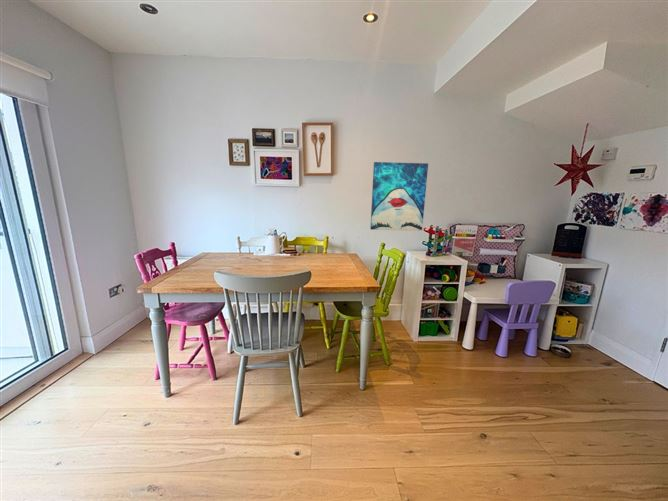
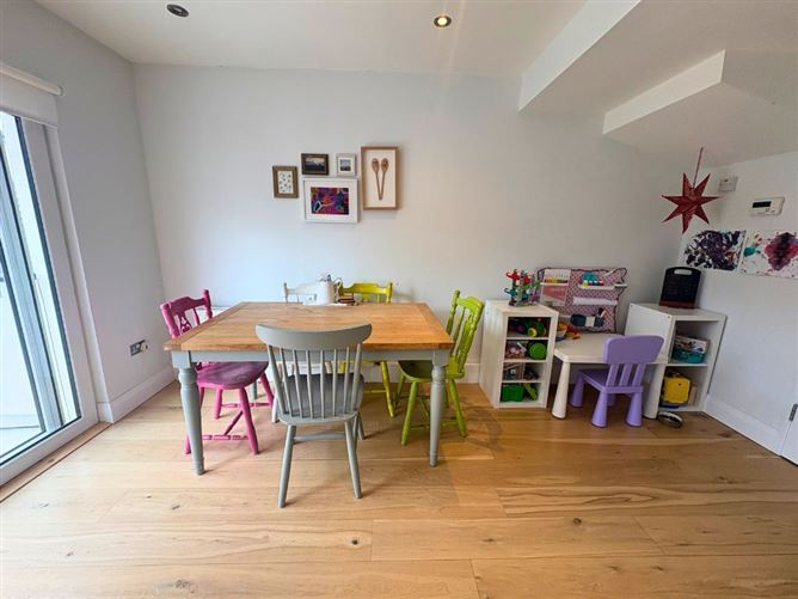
- wall art [369,161,429,232]
